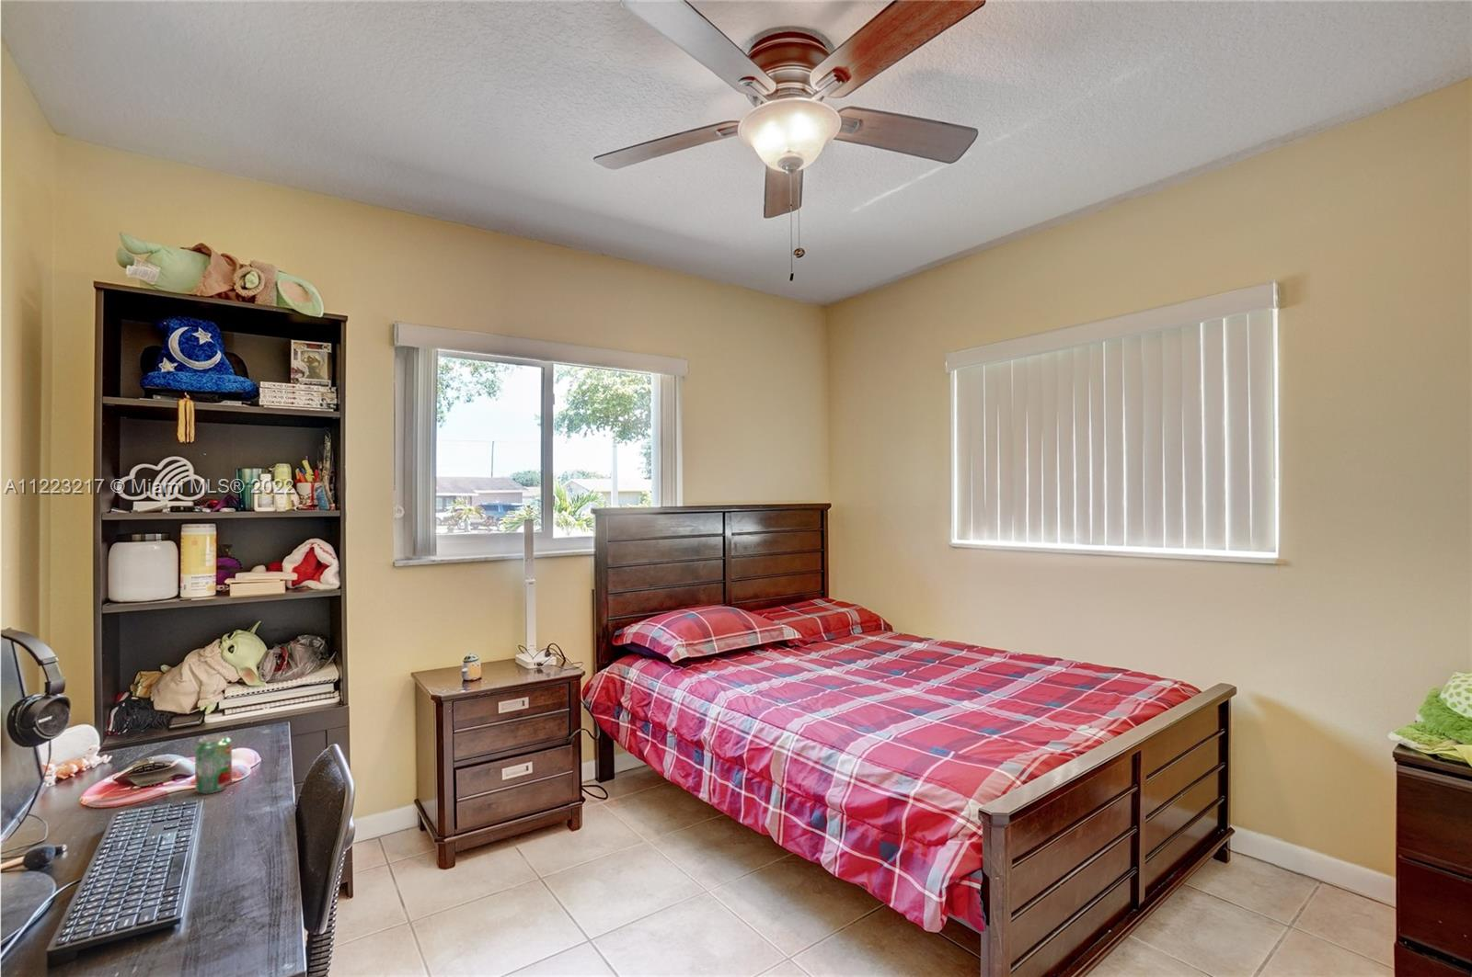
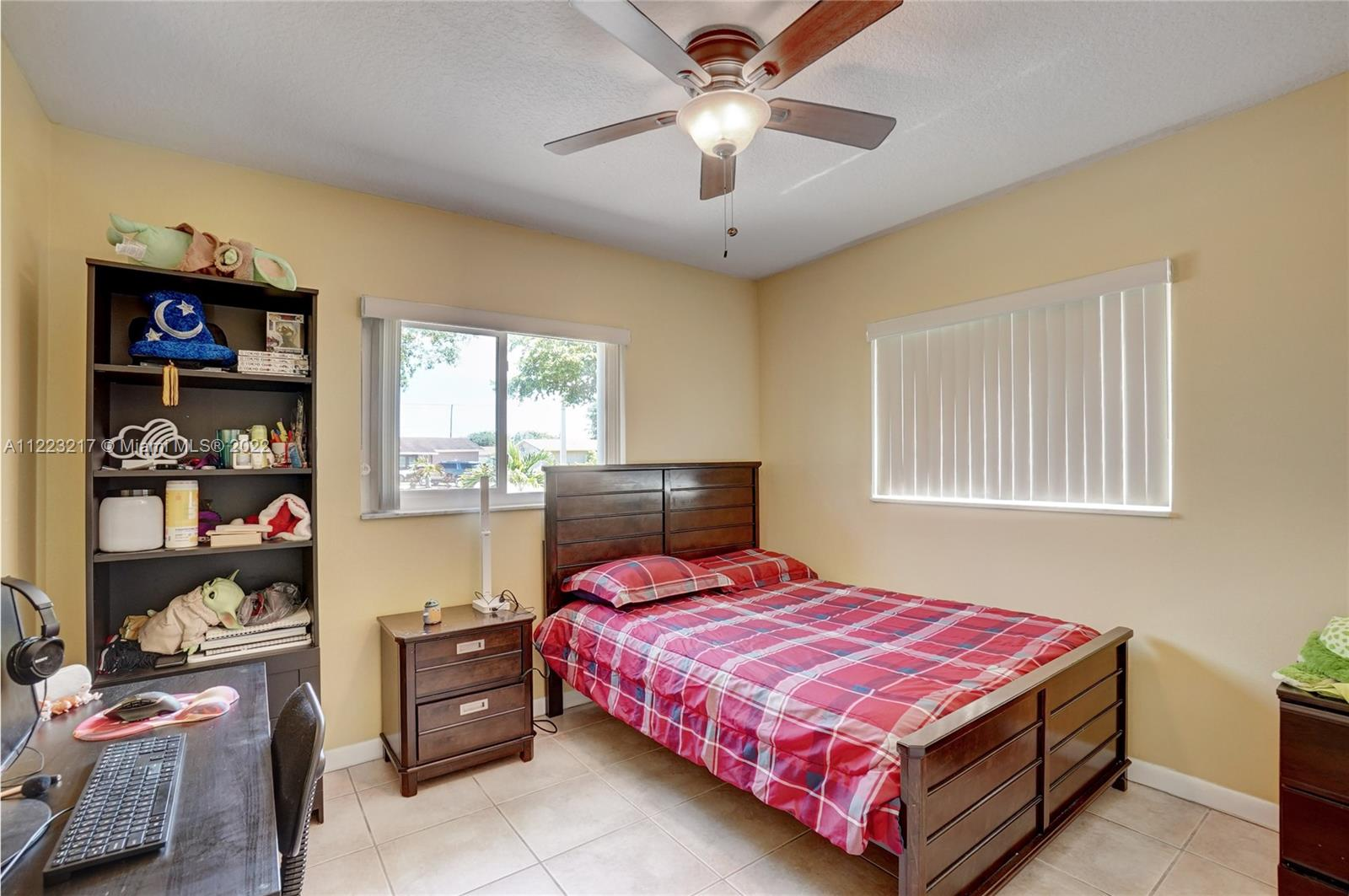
- beverage can [194,733,232,794]
